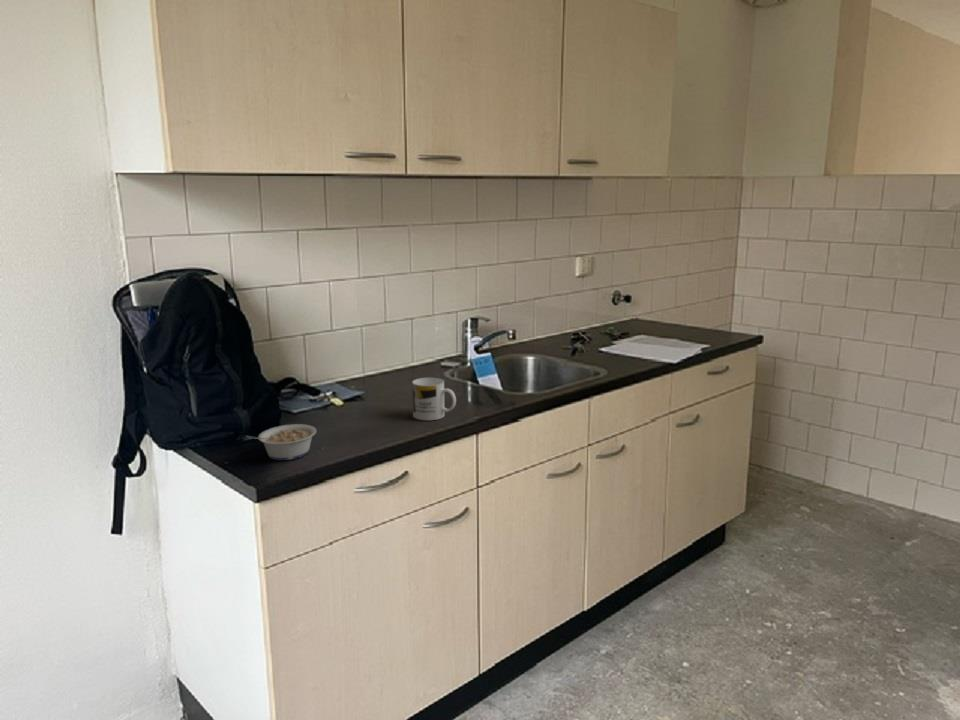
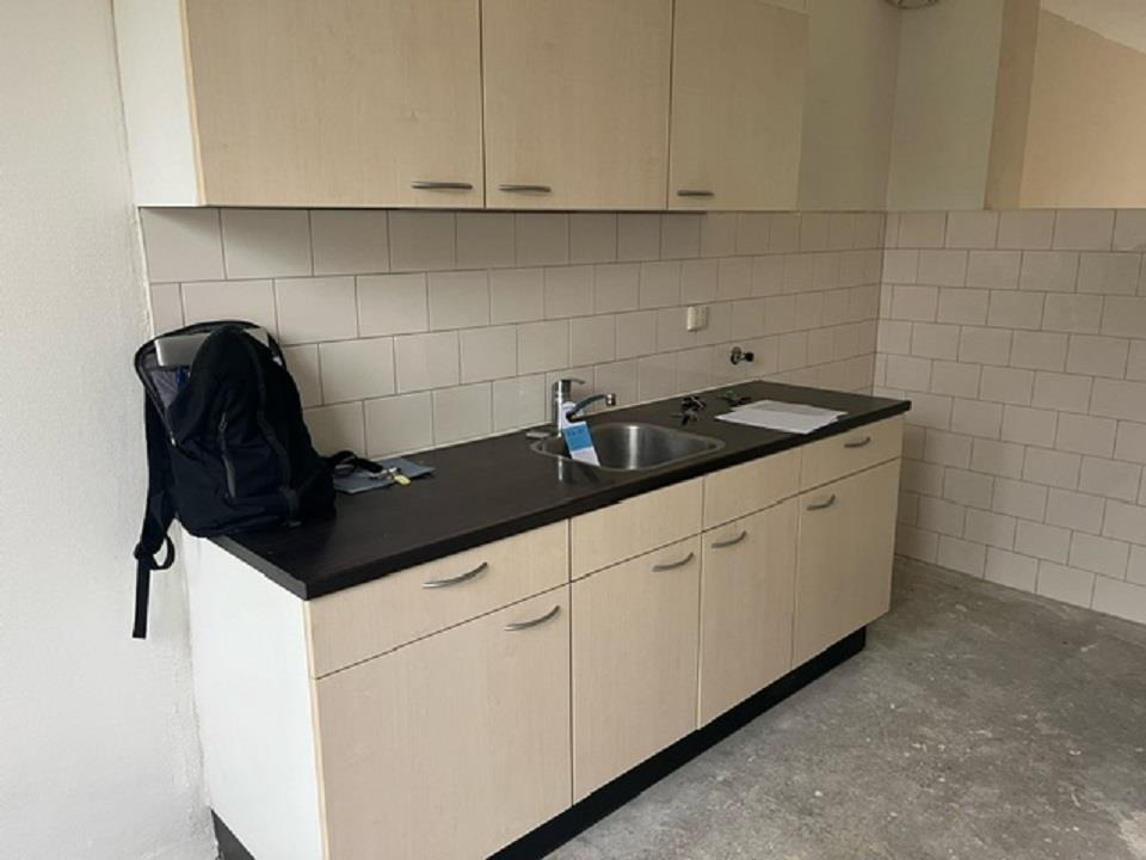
- legume [245,423,317,461]
- mug [411,377,457,421]
